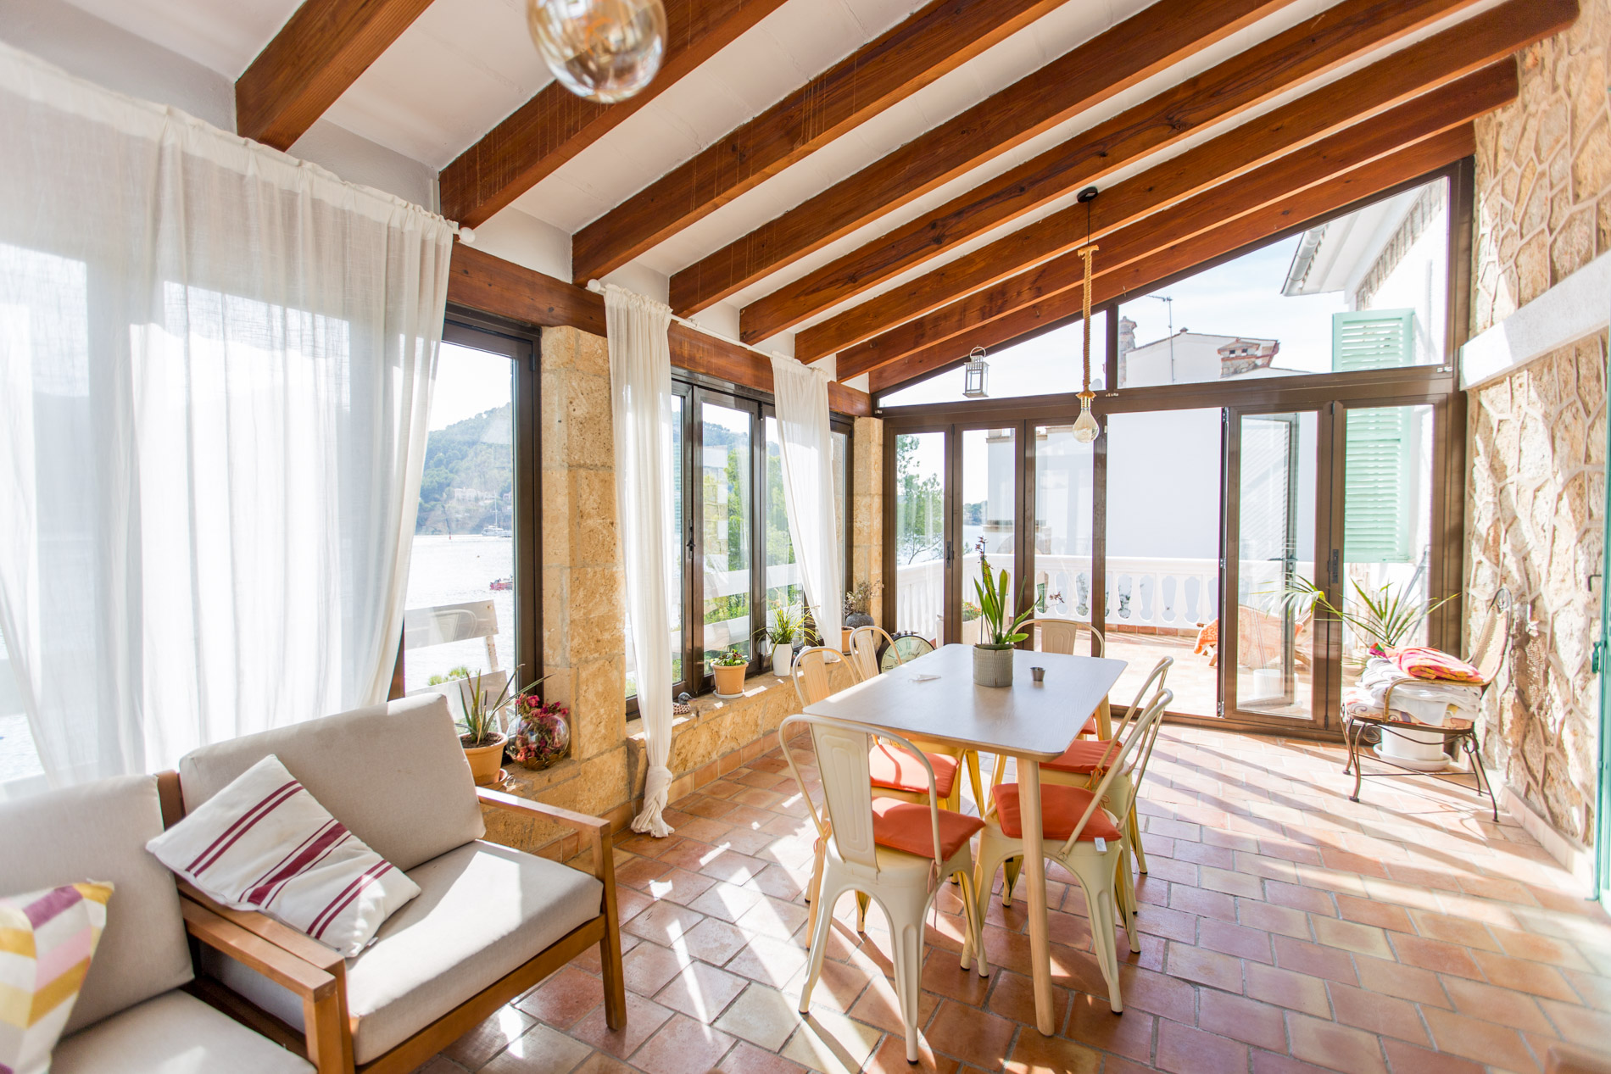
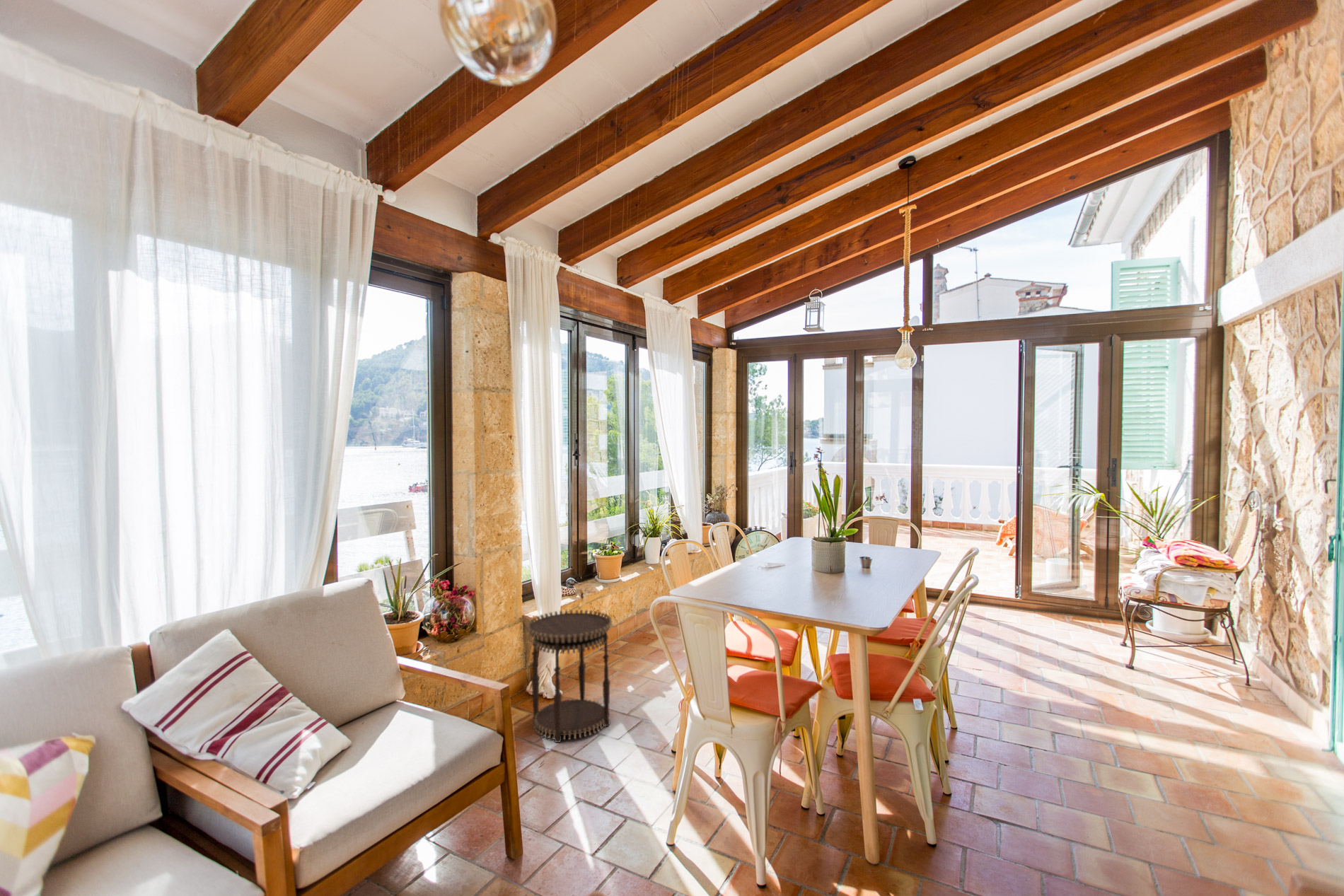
+ side table [526,609,613,743]
